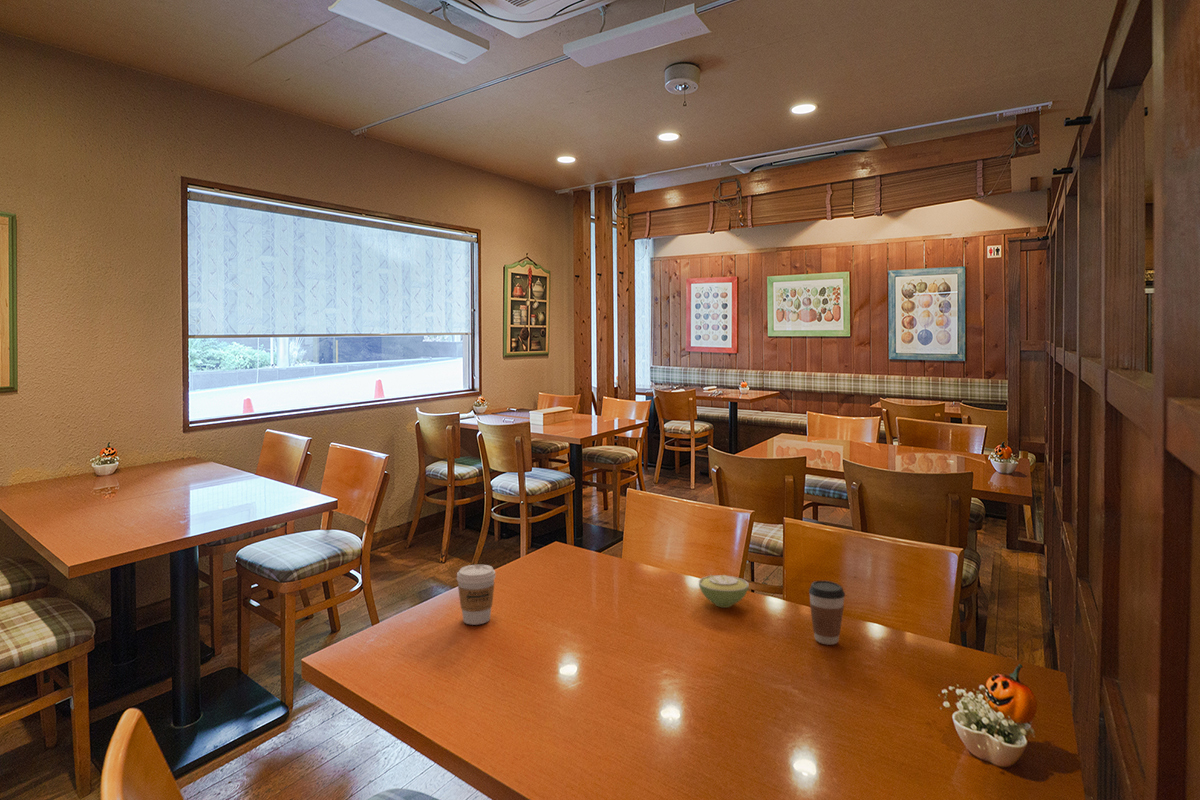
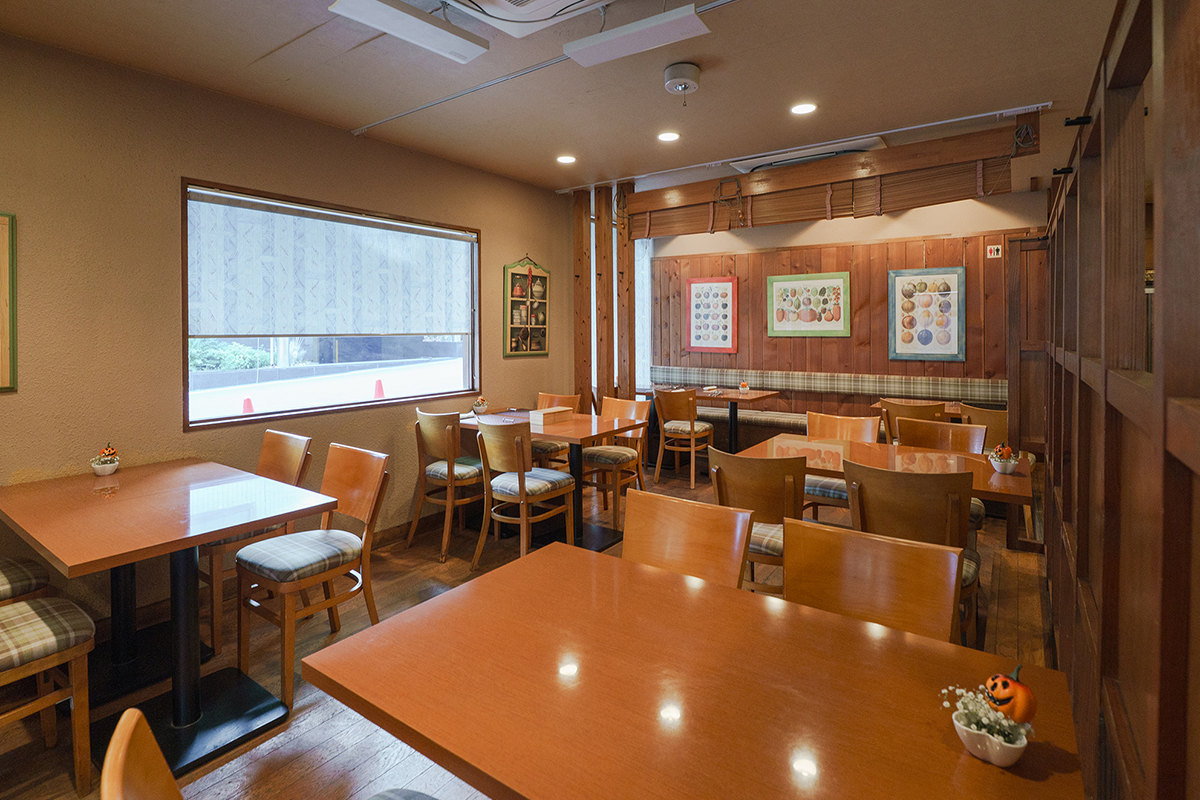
- sugar bowl [698,572,750,609]
- coffee cup [808,580,846,646]
- coffee cup [456,564,497,626]
